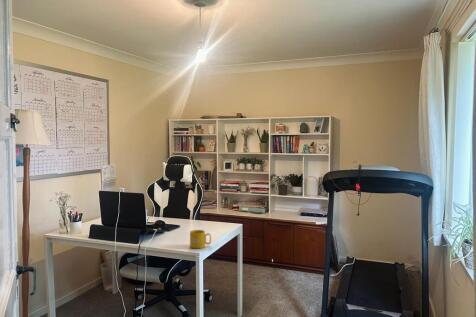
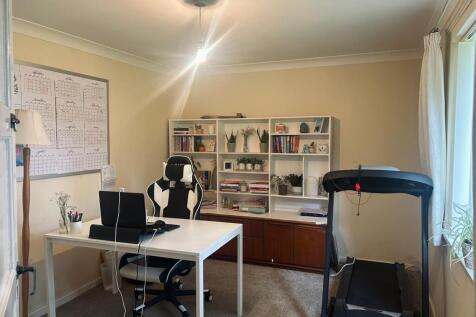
- mug [189,229,212,249]
